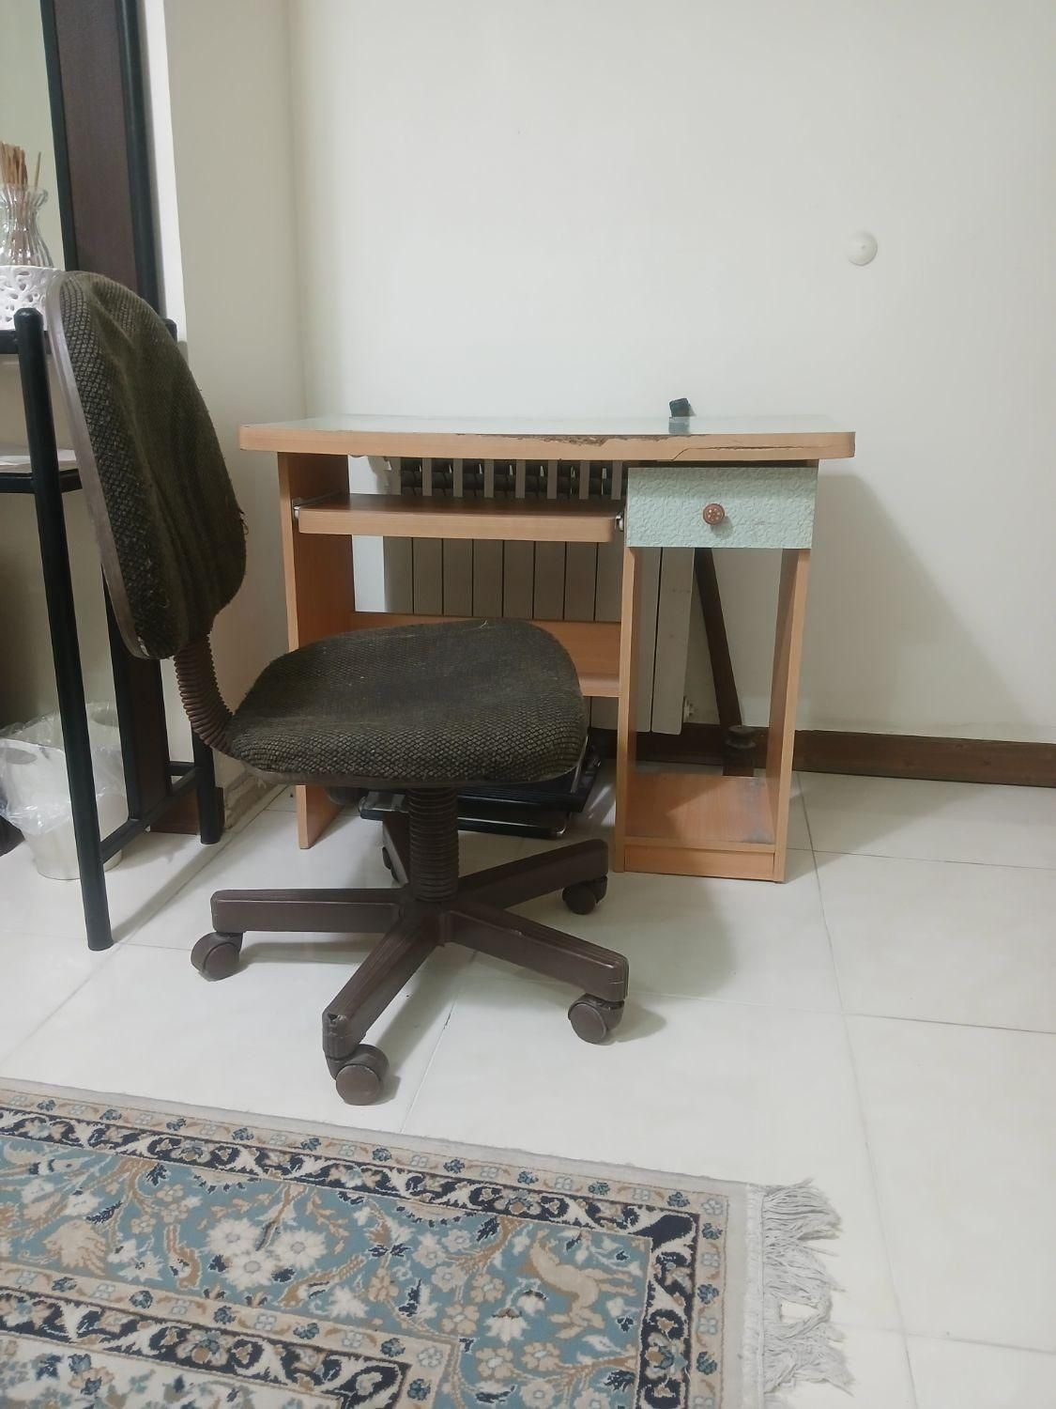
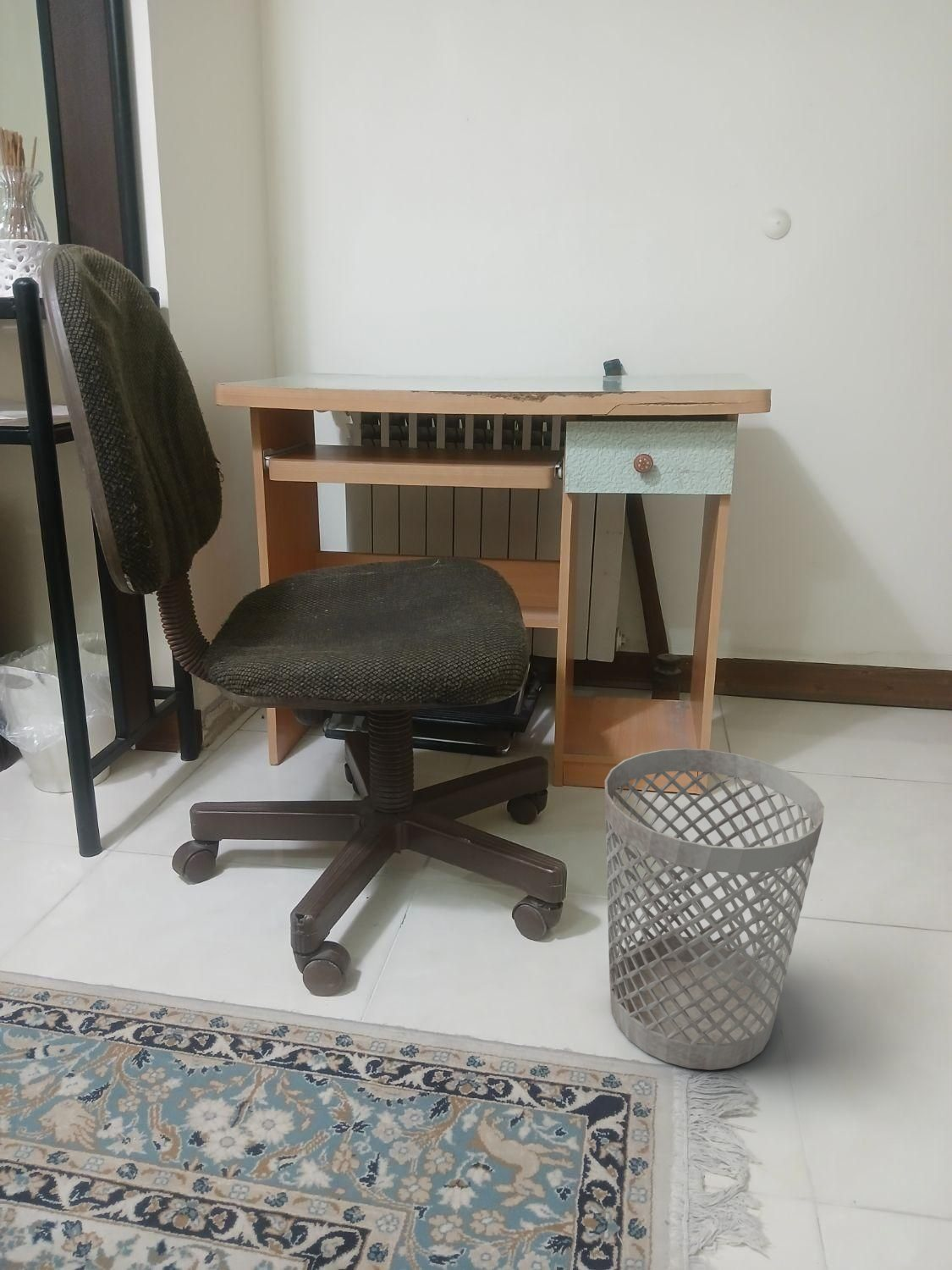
+ wastebasket [604,748,825,1071]
